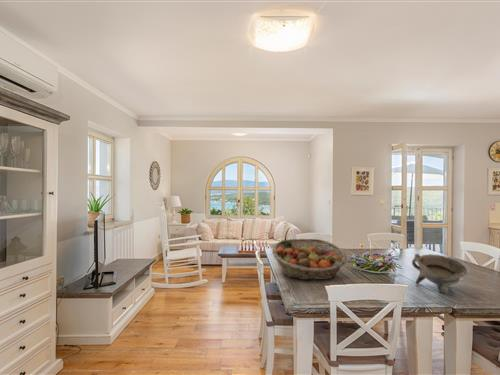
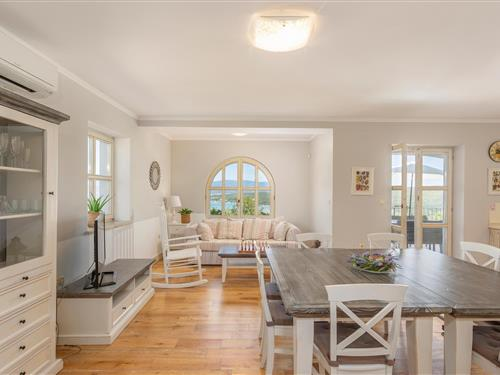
- bowl [411,253,468,294]
- fruit basket [272,238,348,281]
